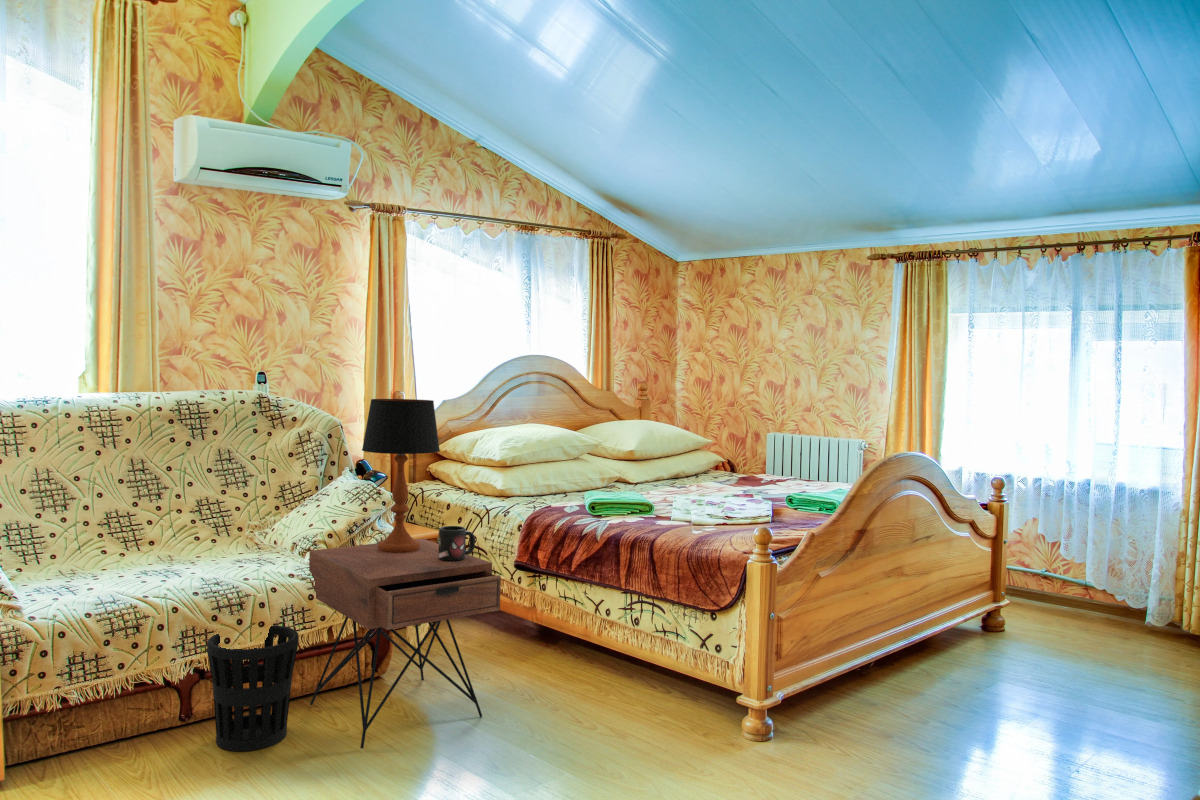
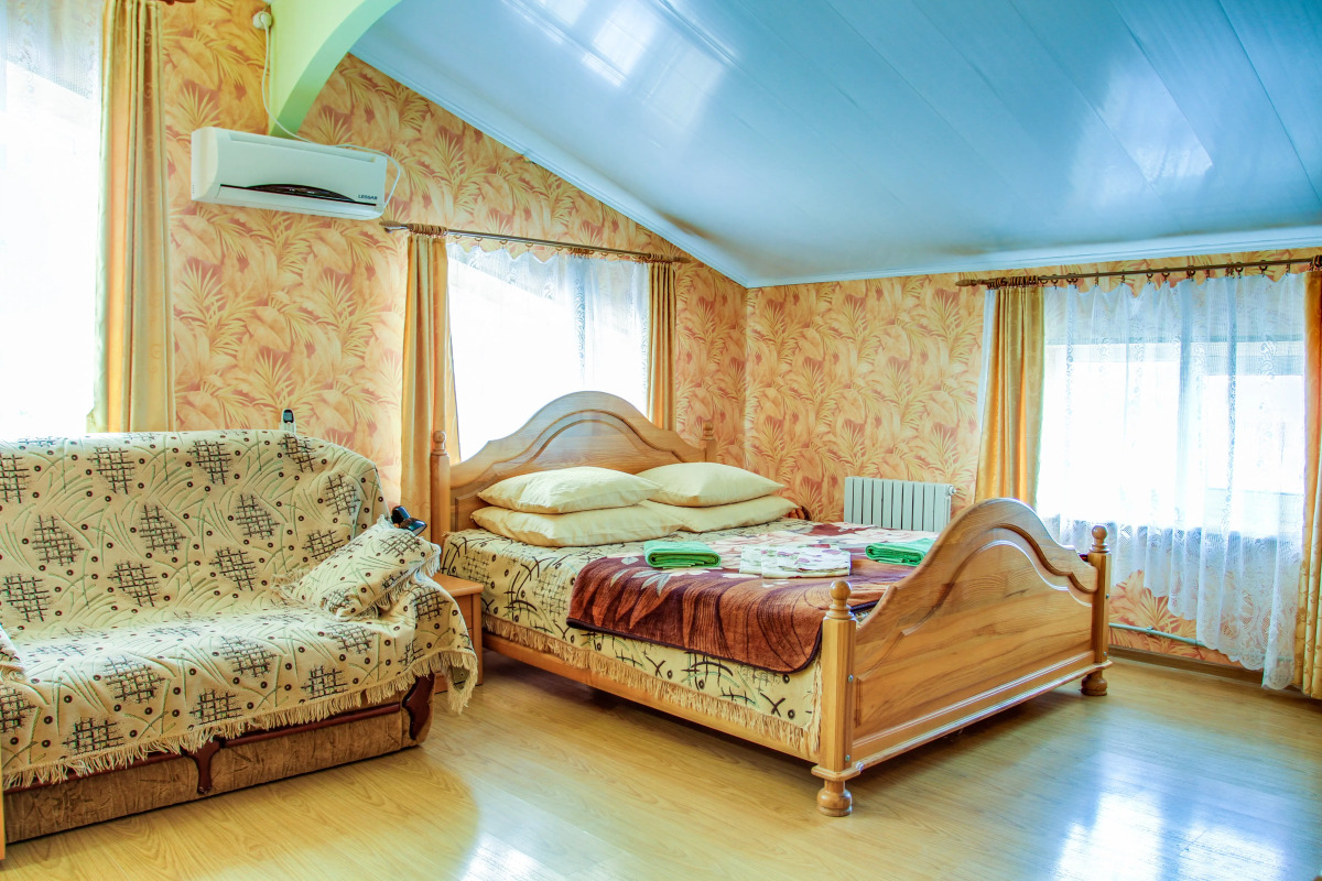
- table lamp [361,398,441,553]
- wastebasket [206,624,300,752]
- nightstand [308,538,502,749]
- mug [438,525,476,562]
